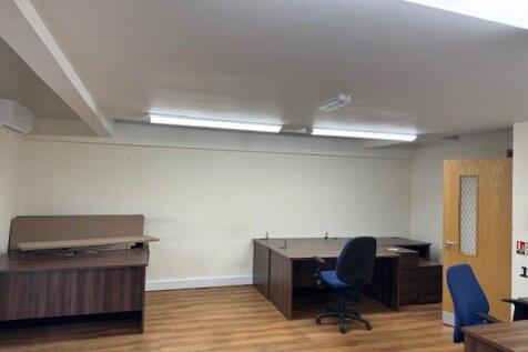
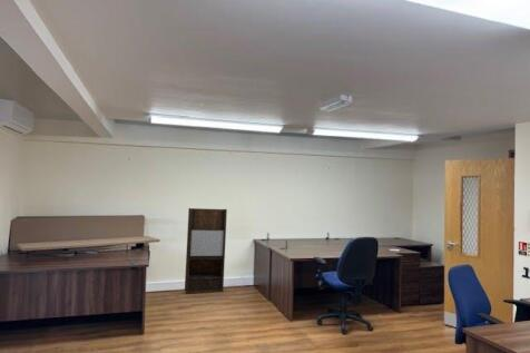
+ shelving unit [184,207,228,294]
